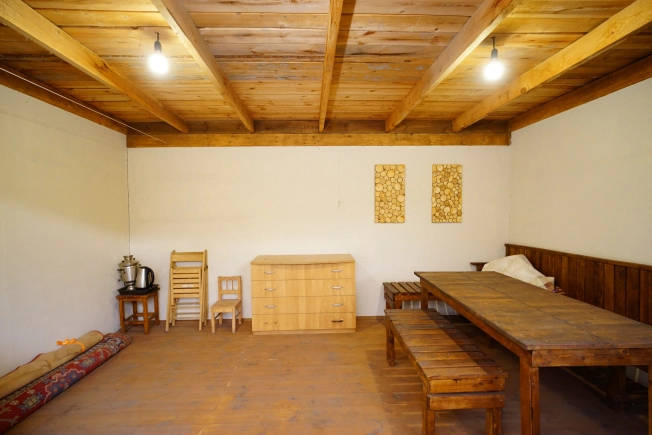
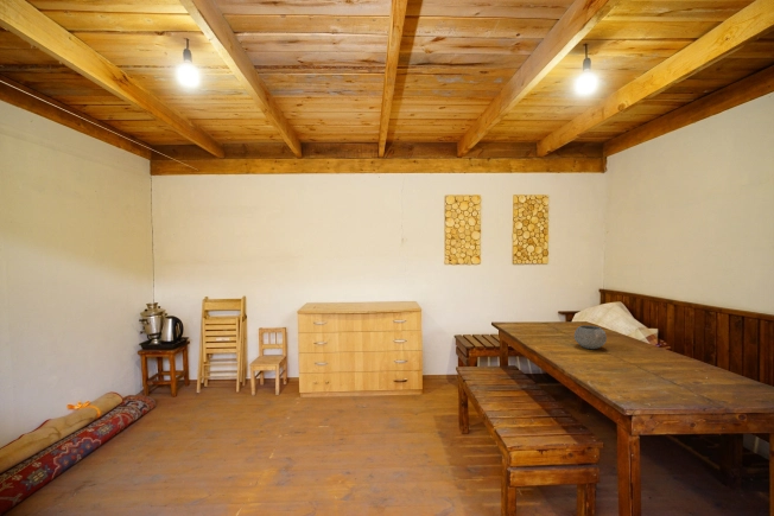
+ bowl [573,324,608,350]
